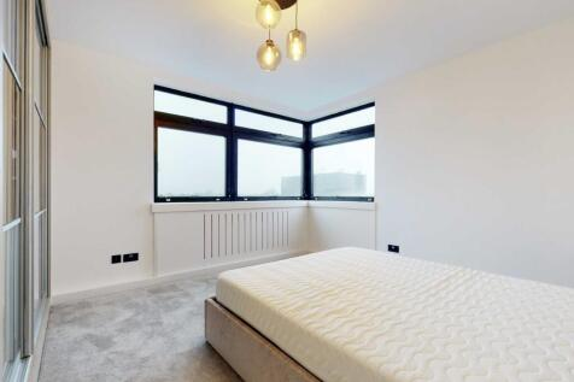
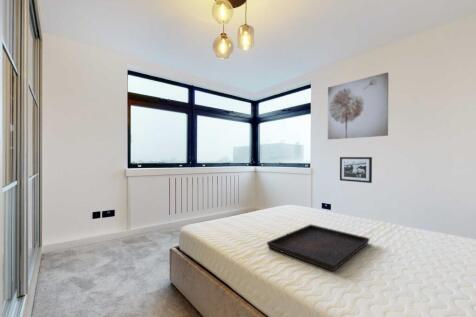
+ serving tray [266,223,370,272]
+ picture frame [339,156,373,184]
+ wall art [327,71,389,140]
